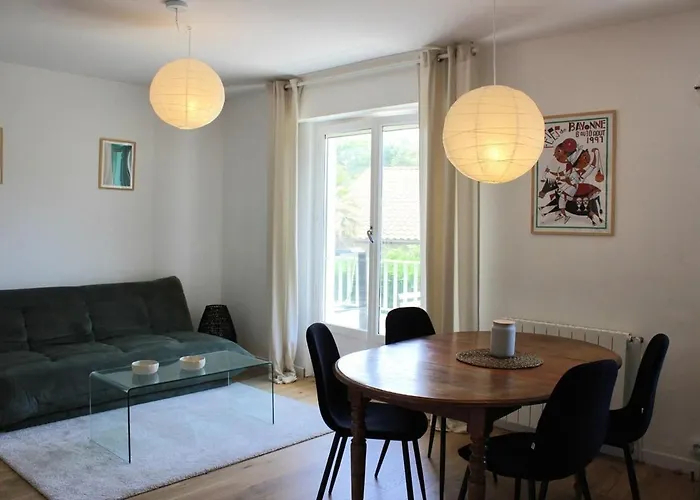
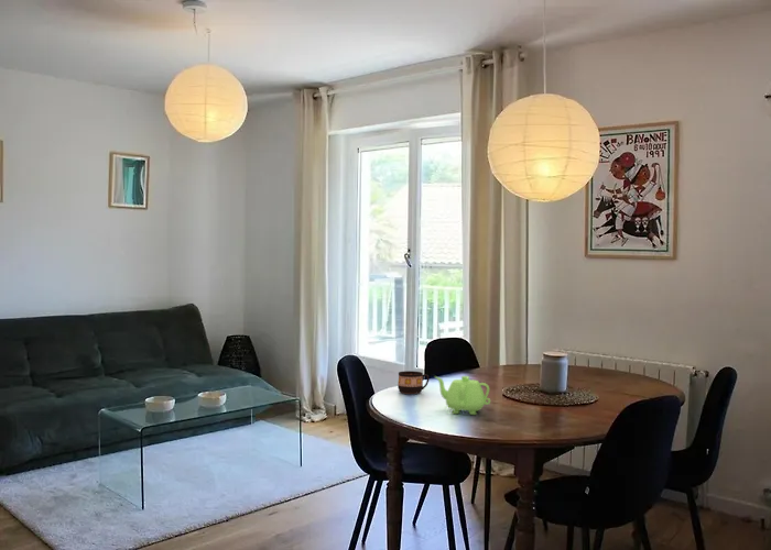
+ cup [397,370,430,395]
+ teapot [433,375,491,416]
